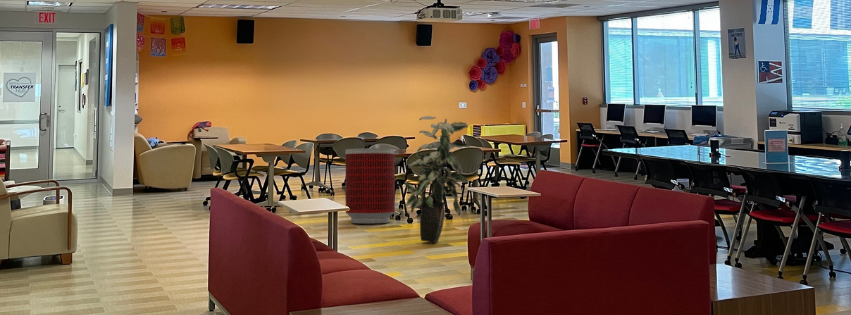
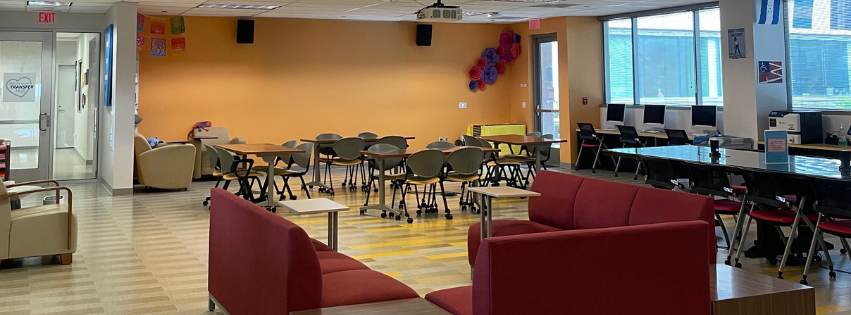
- indoor plant [403,115,471,244]
- trash can [344,147,396,224]
